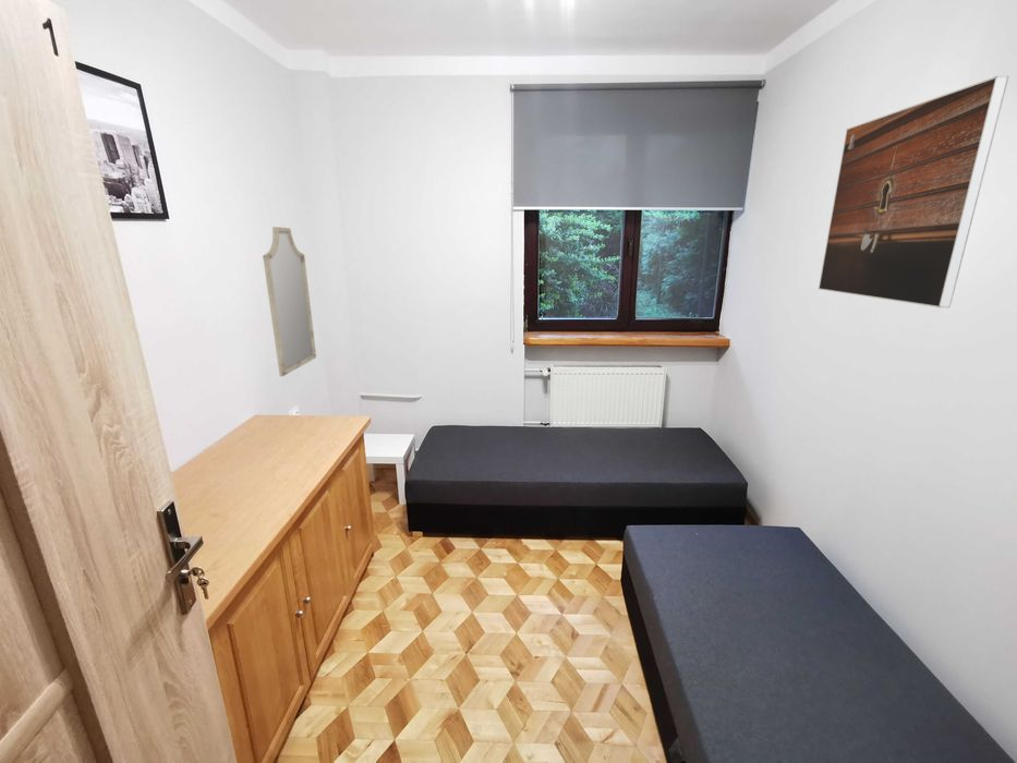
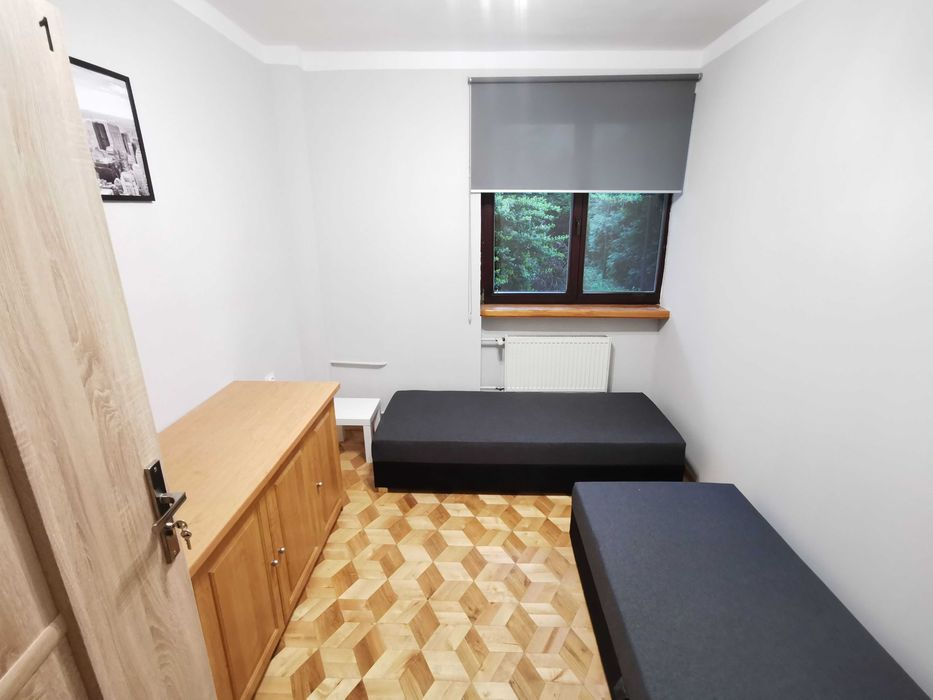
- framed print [818,75,1009,308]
- home mirror [262,226,317,377]
